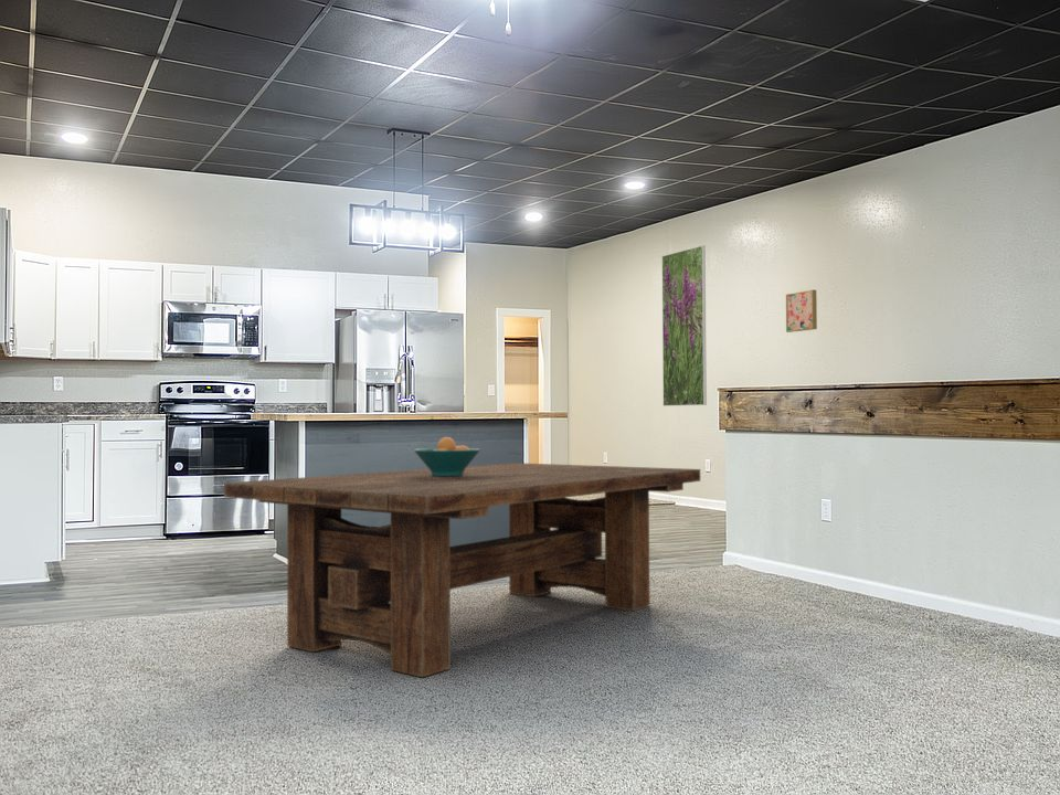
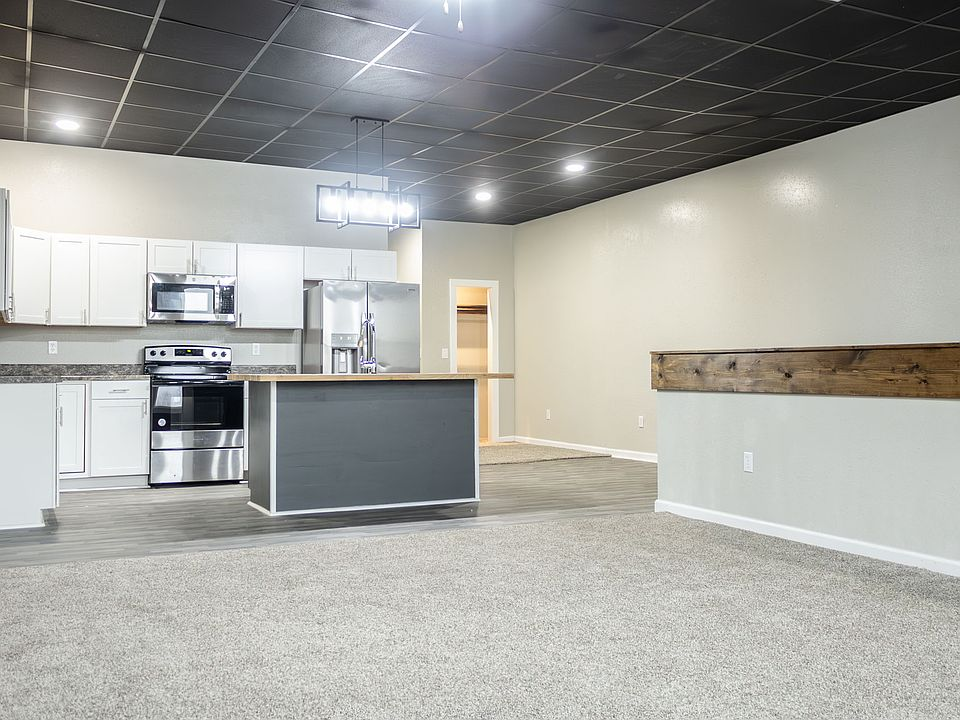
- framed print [661,244,708,407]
- dining table [223,462,701,678]
- wall art [785,289,818,333]
- fruit bowl [413,436,481,476]
